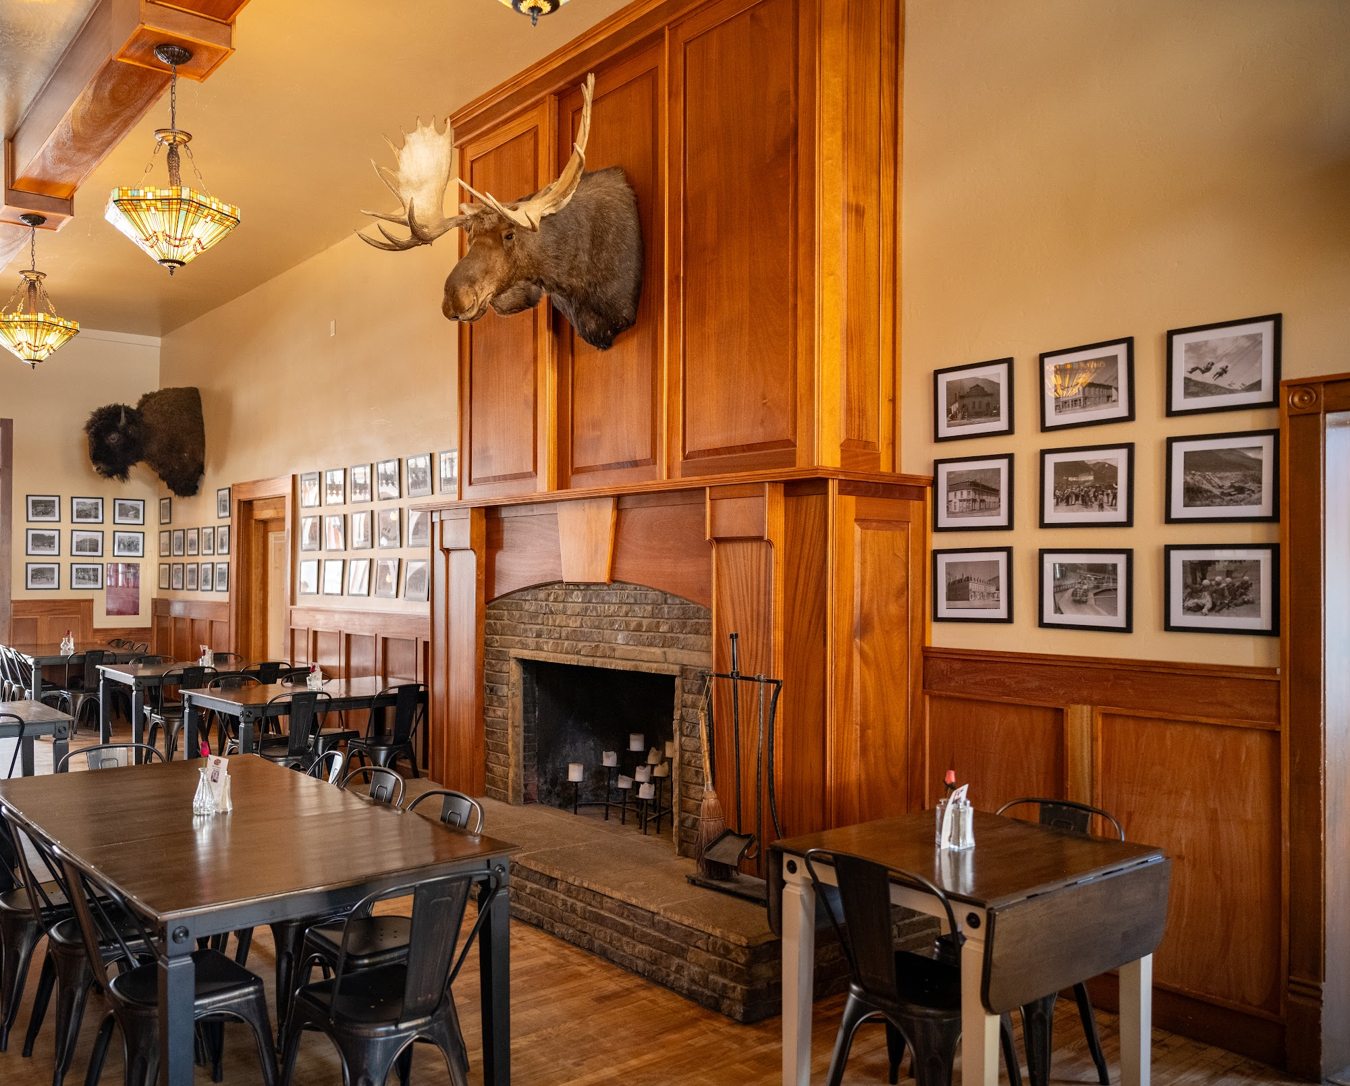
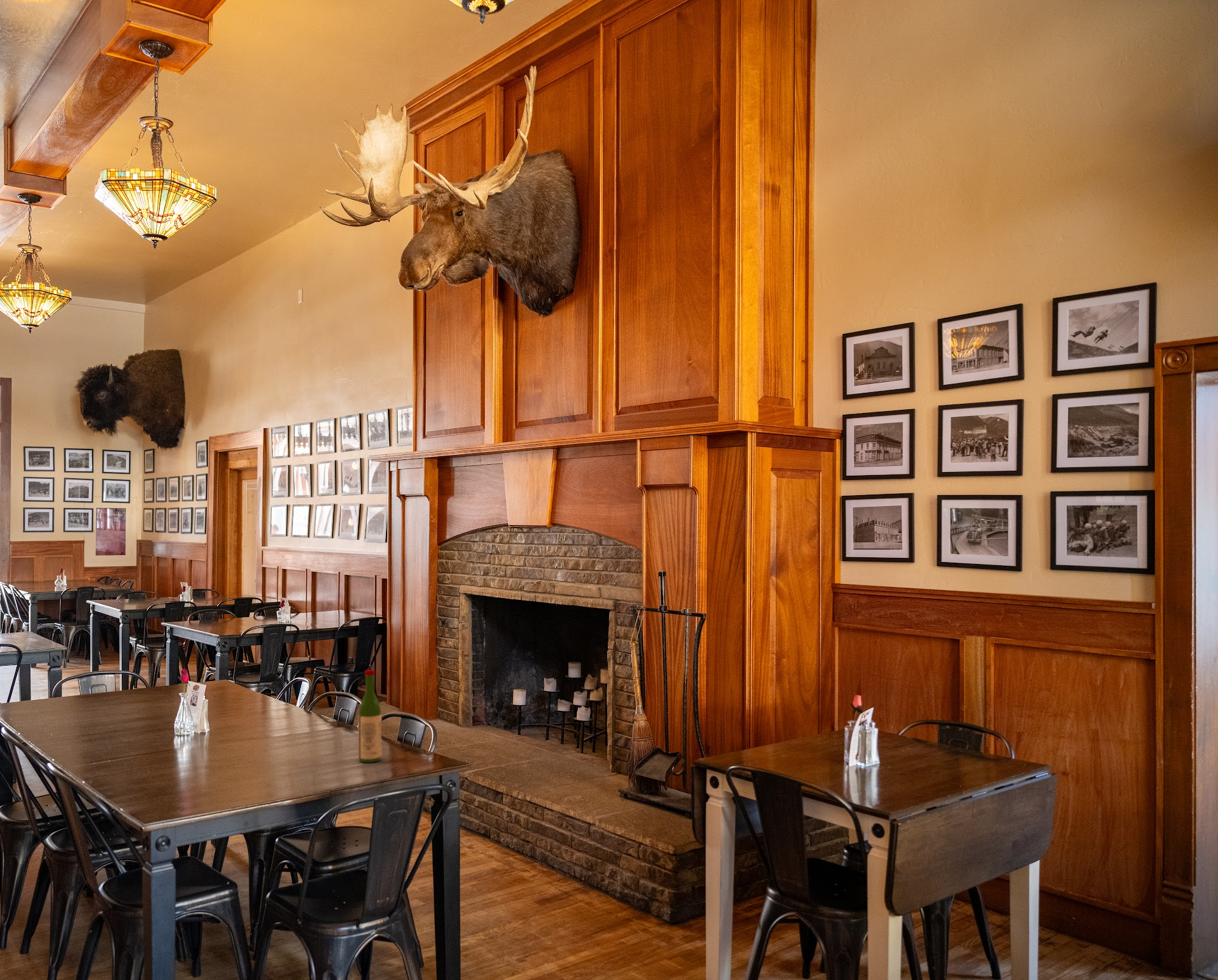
+ wine bottle [357,669,382,763]
